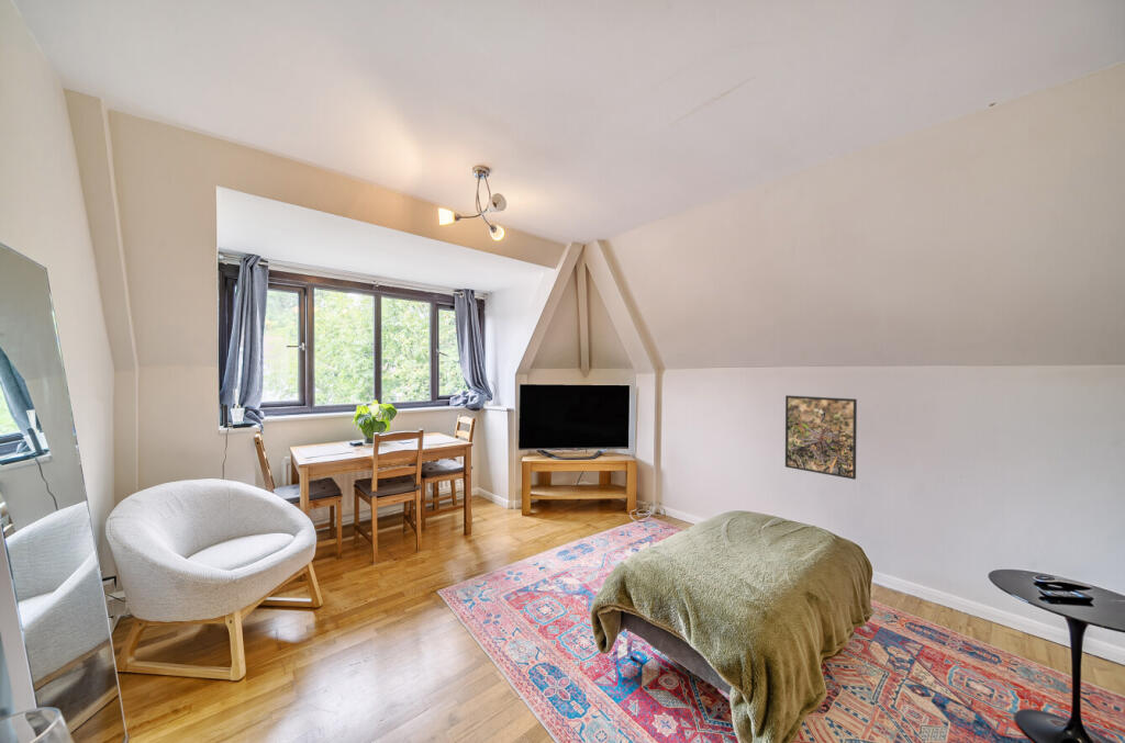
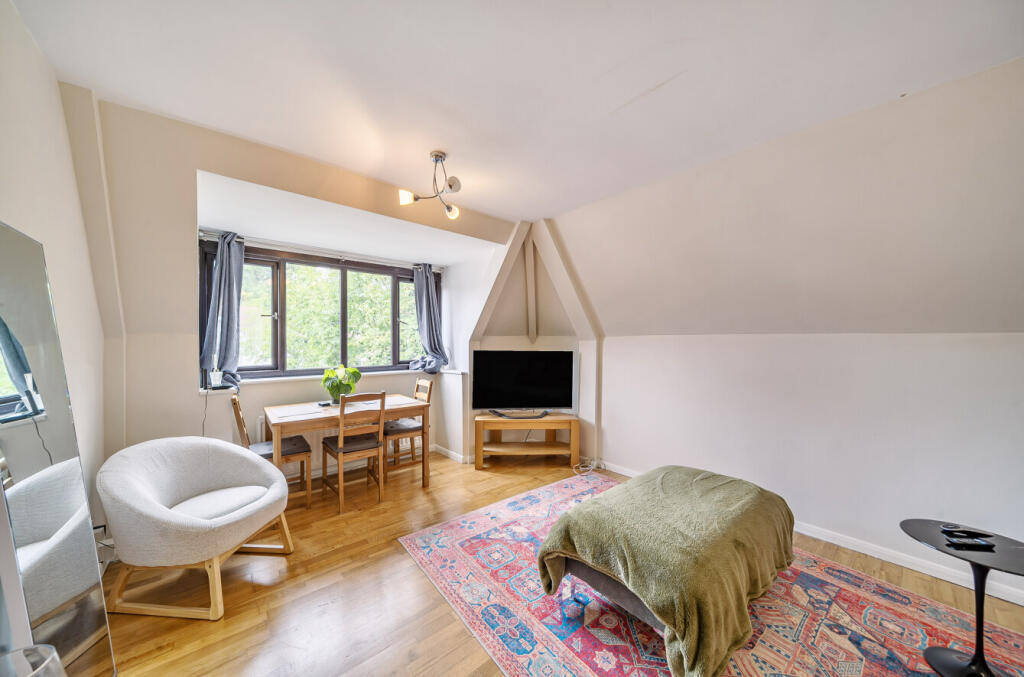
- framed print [784,394,858,481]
